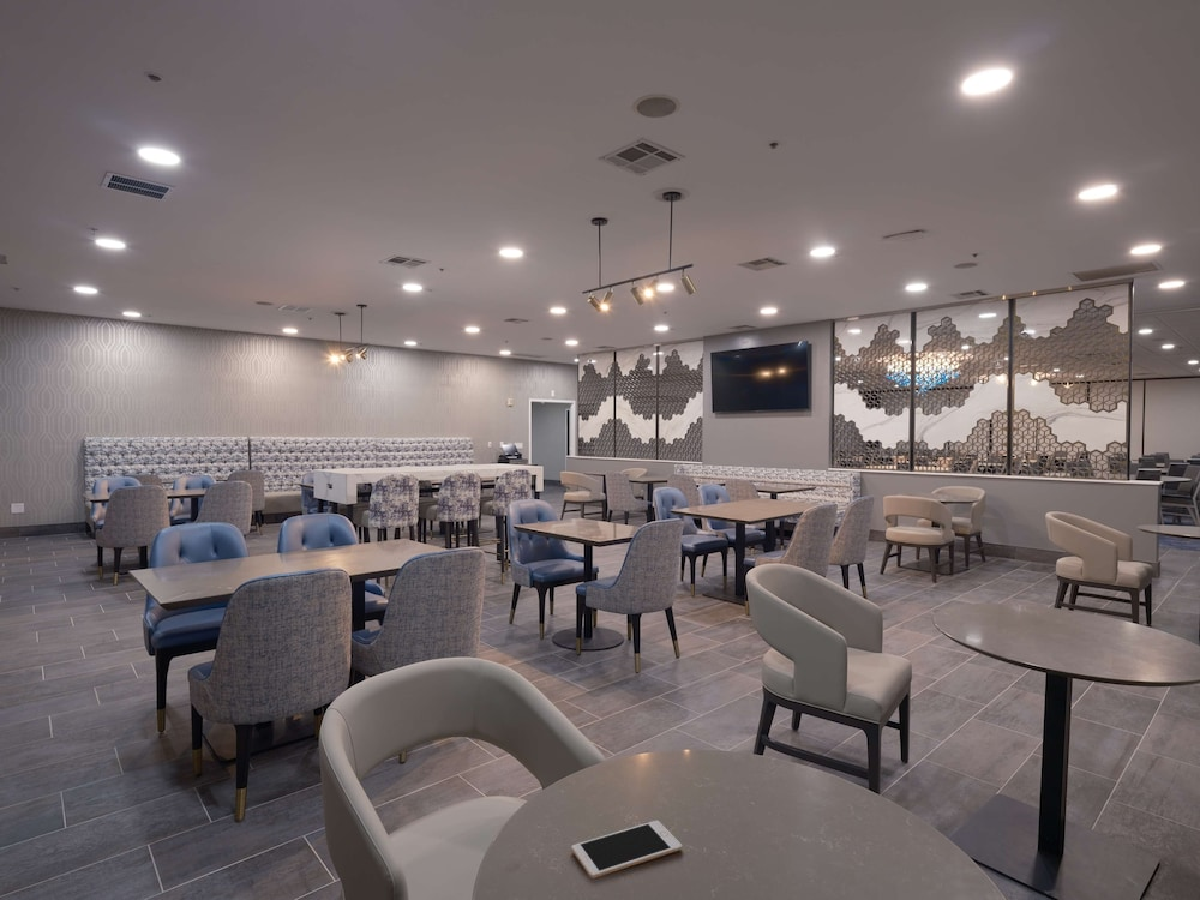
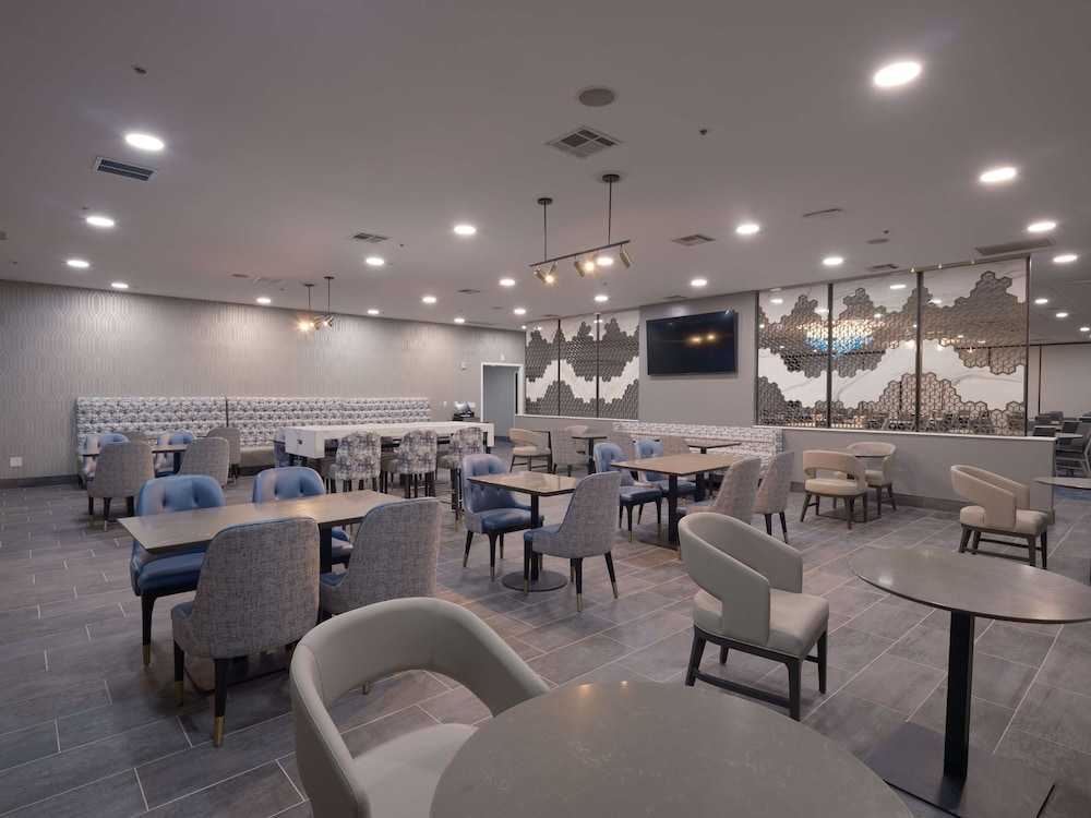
- cell phone [571,820,683,880]
